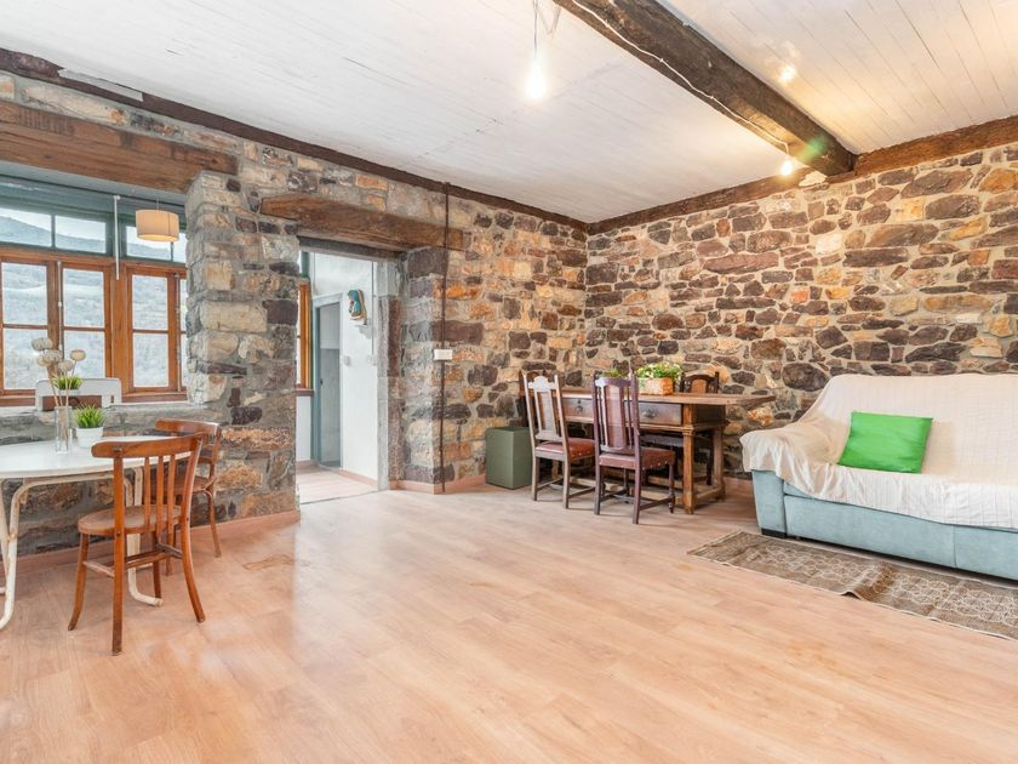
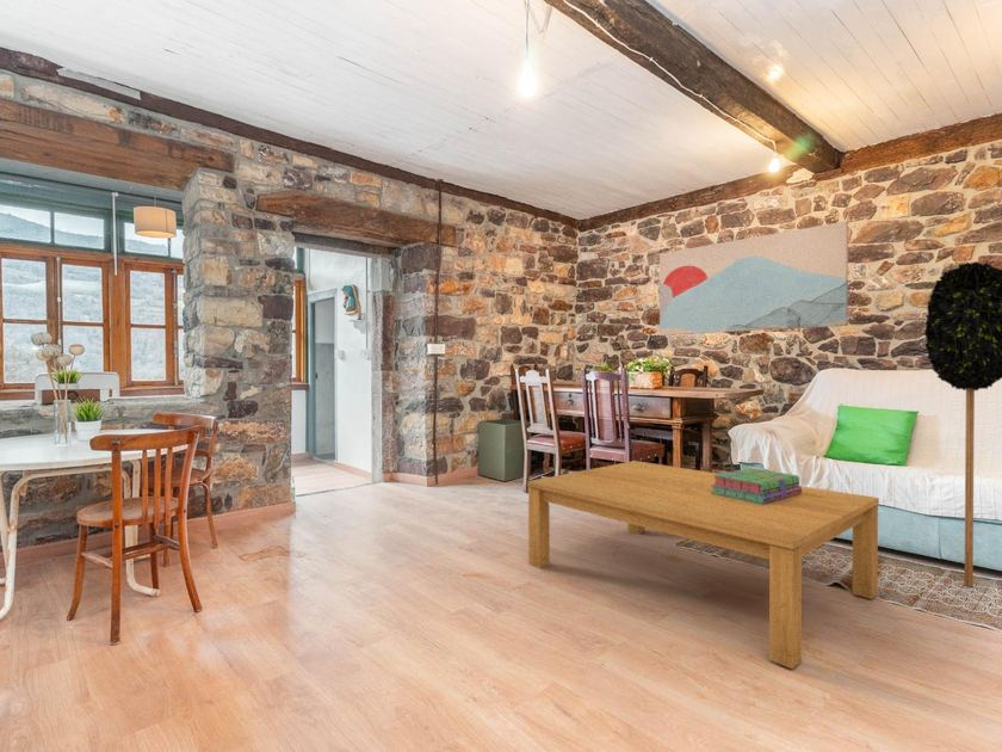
+ stack of books [711,467,802,504]
+ coffee table [526,460,880,670]
+ decorative plant [923,260,1002,587]
+ wall art [658,220,849,337]
